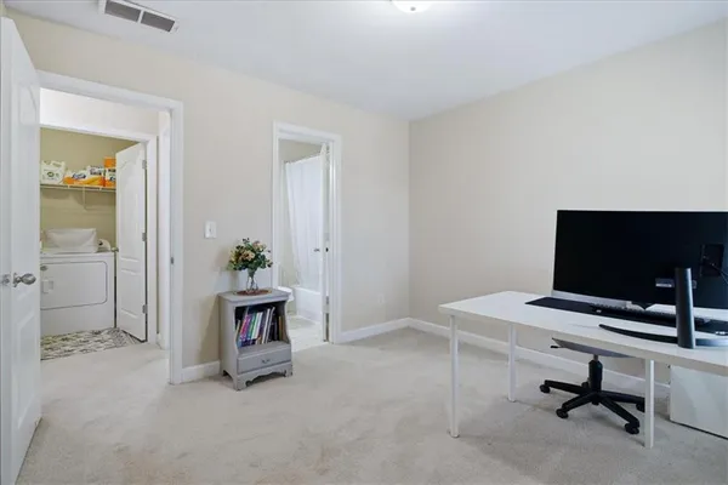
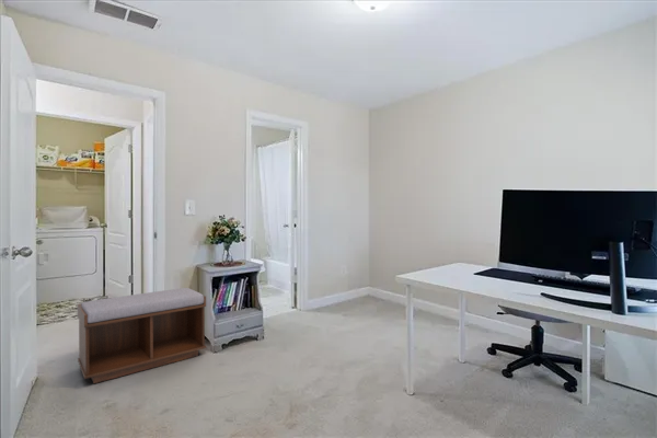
+ bench [77,287,207,384]
